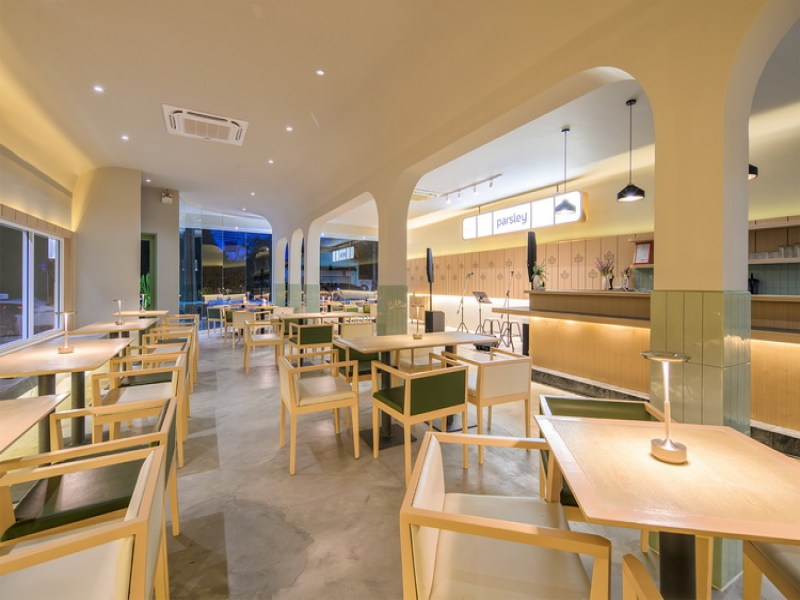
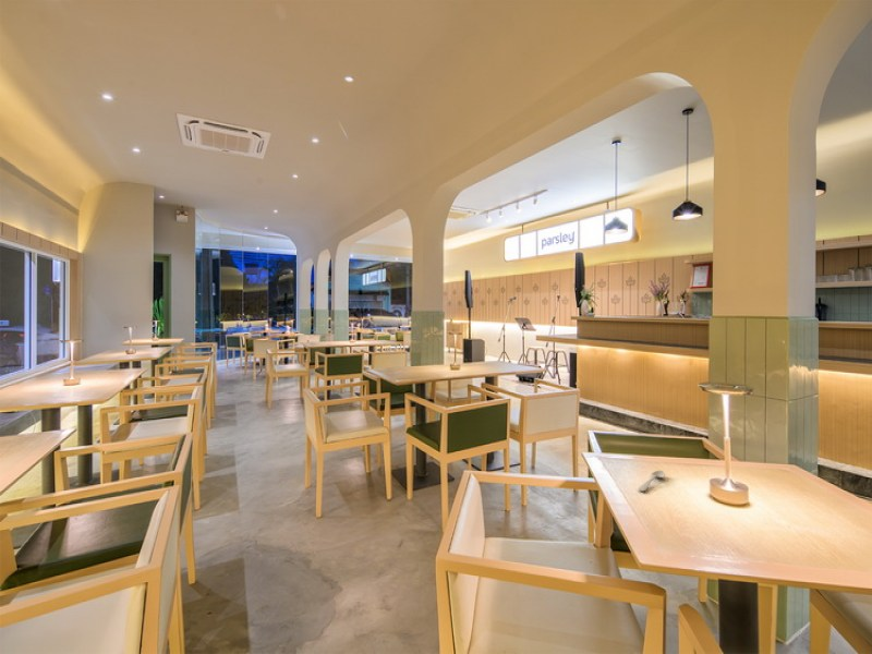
+ spoon [637,470,666,493]
